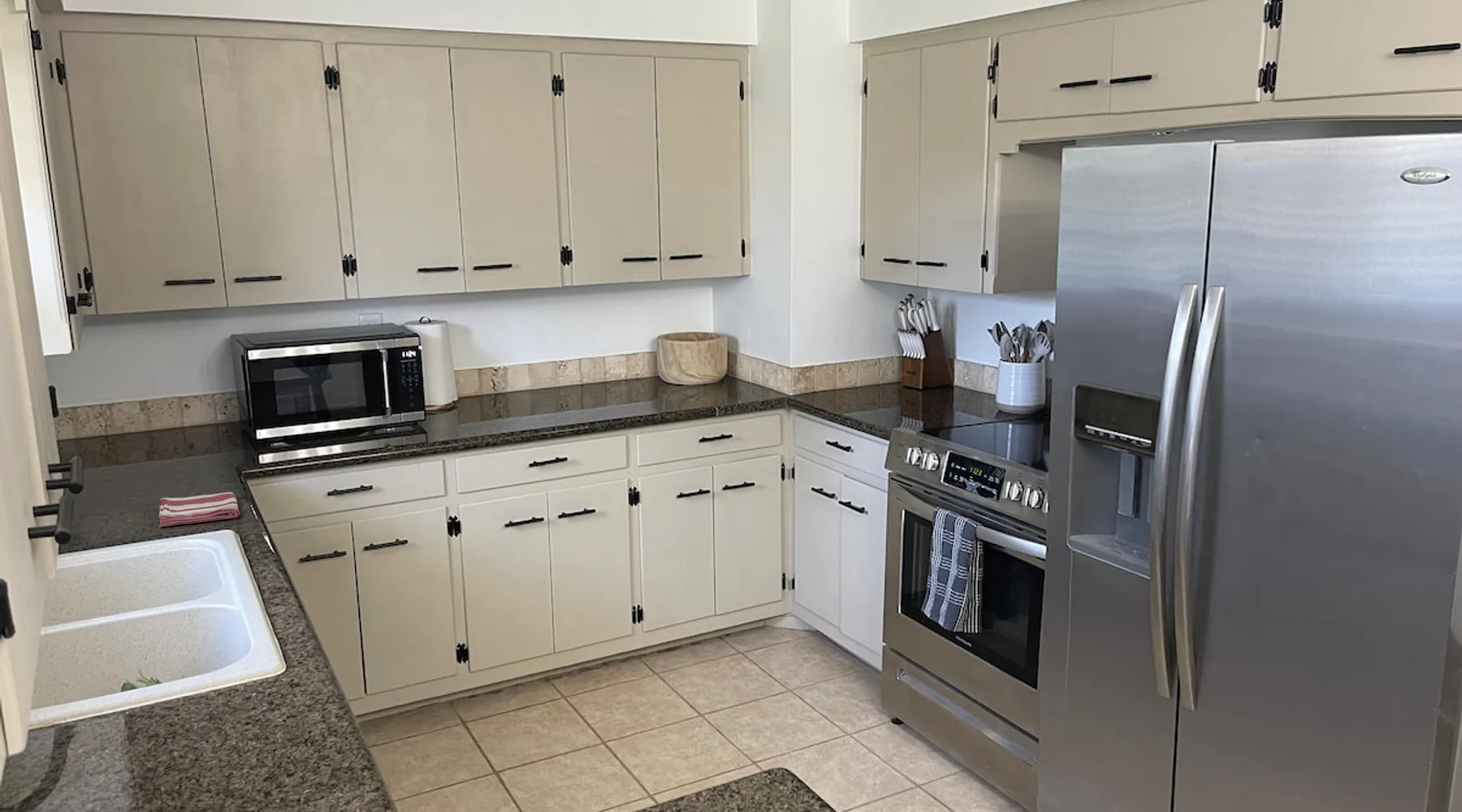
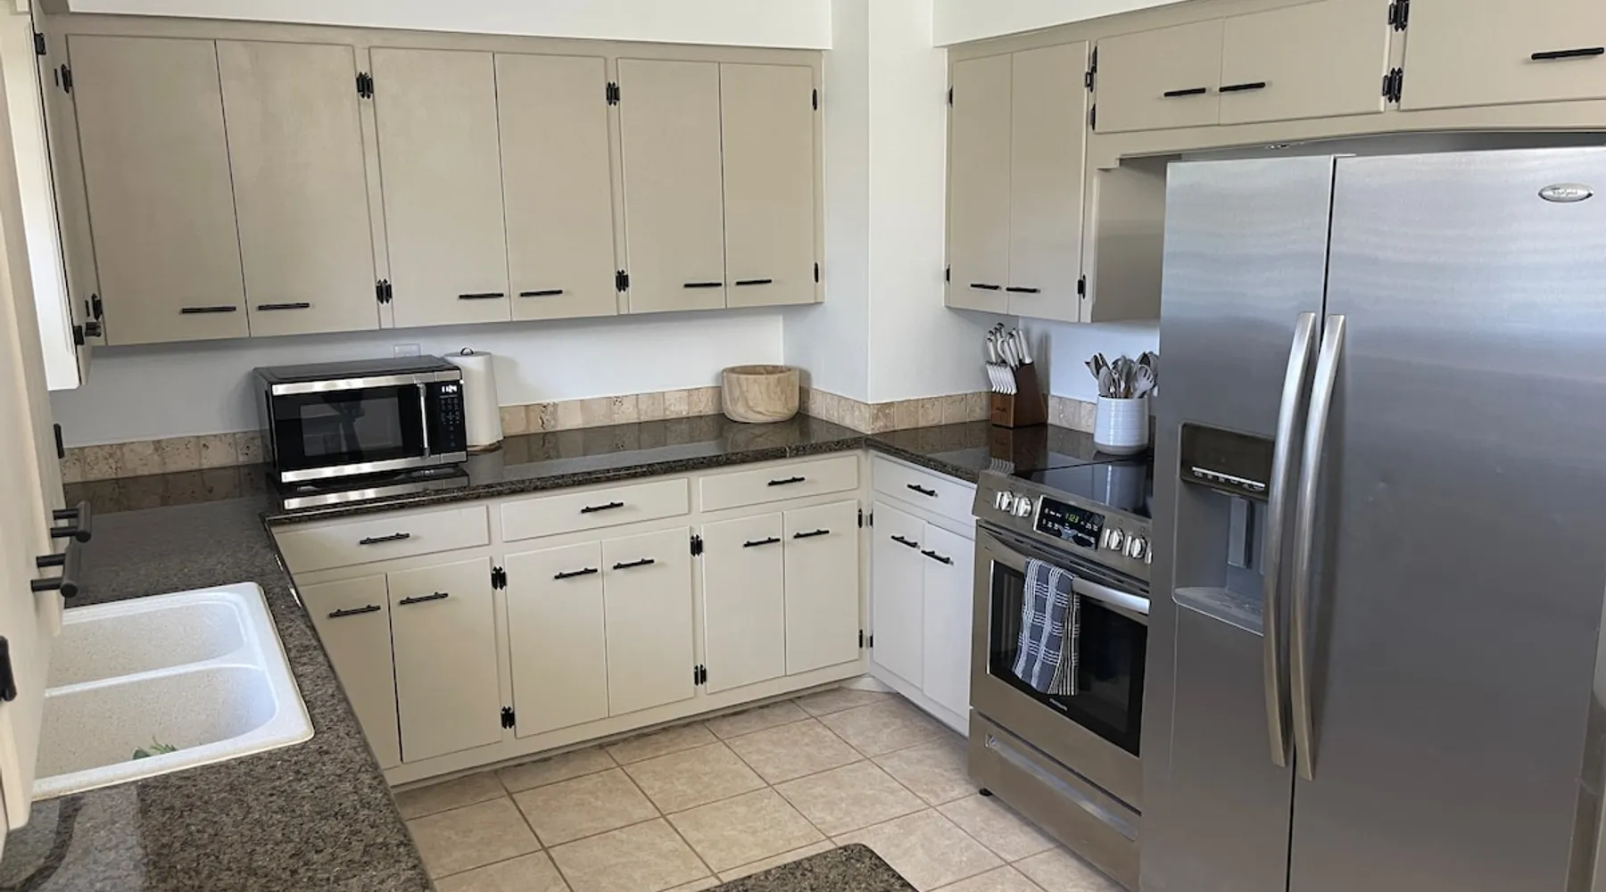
- dish towel [158,491,240,528]
